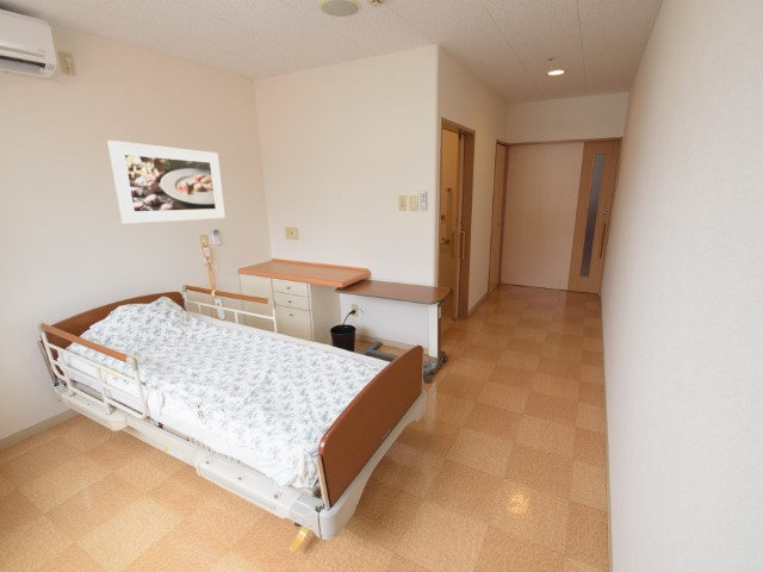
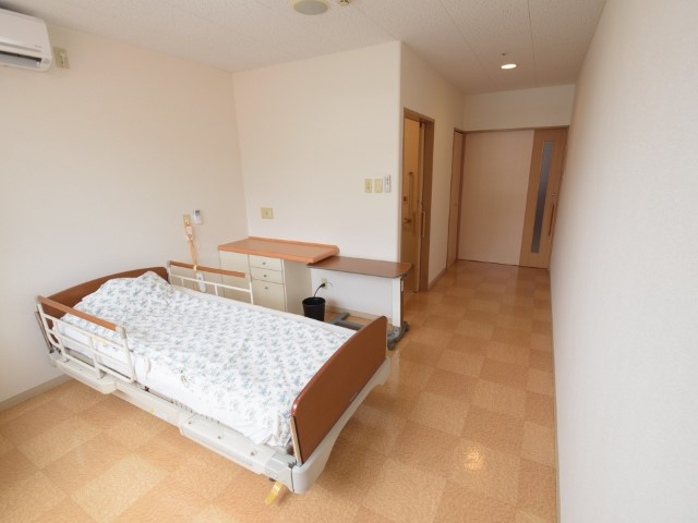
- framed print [106,139,227,225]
